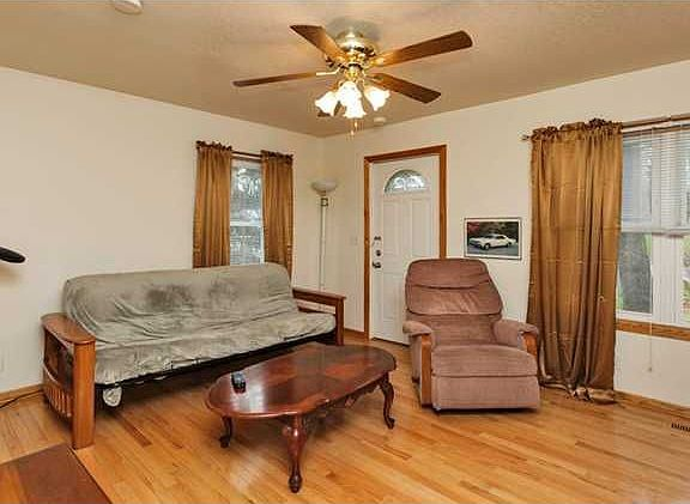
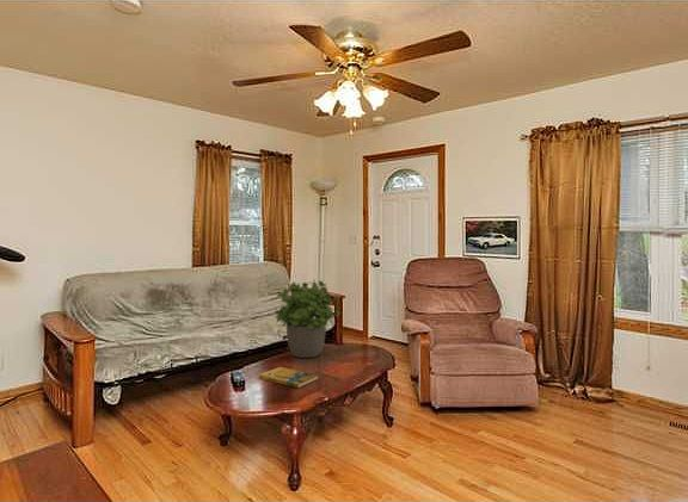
+ potted plant [274,278,342,359]
+ booklet [258,366,319,389]
